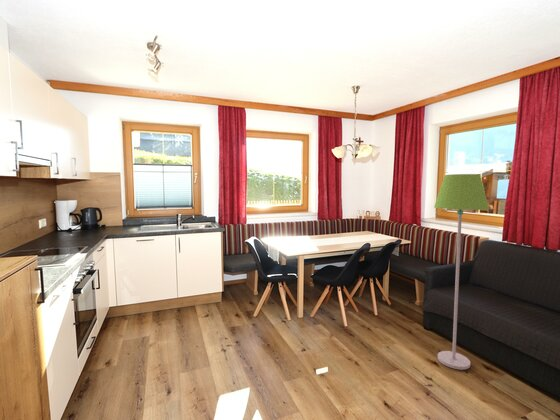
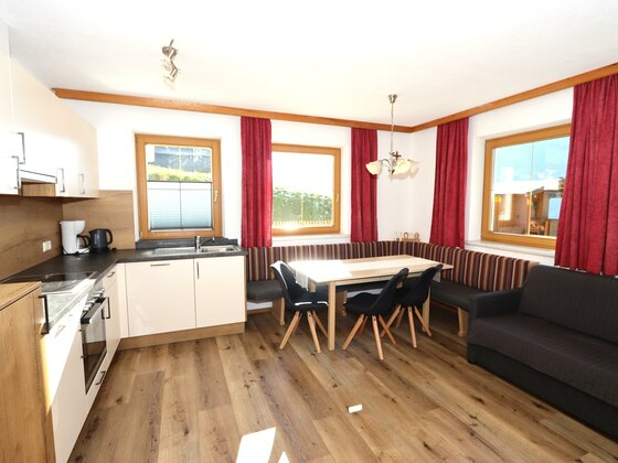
- floor lamp [433,173,490,371]
